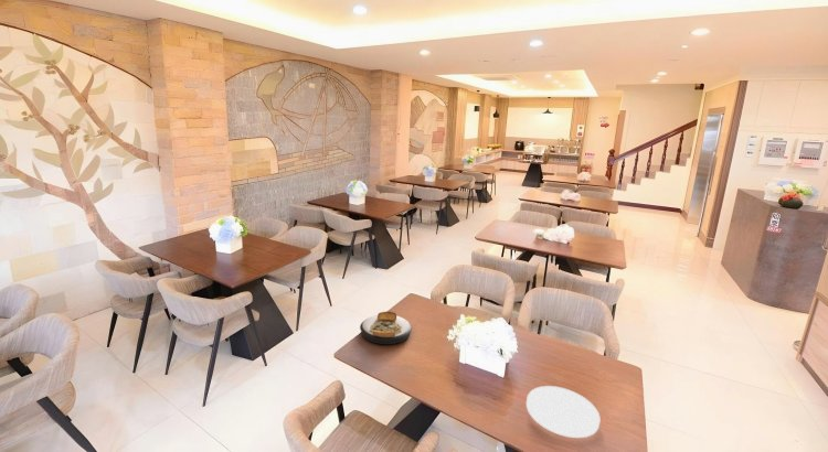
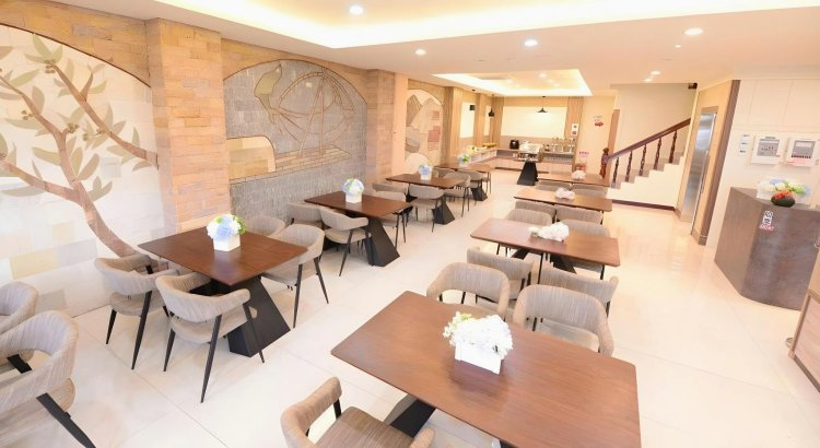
- plate [359,311,413,345]
- plate [526,385,601,439]
